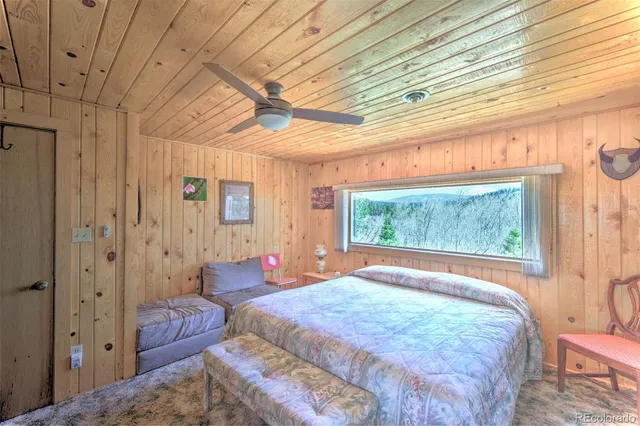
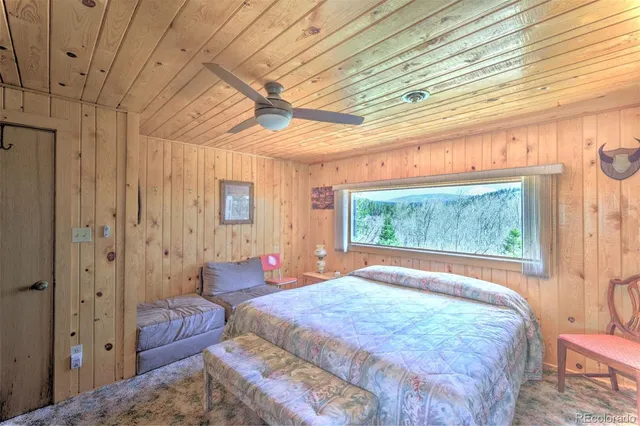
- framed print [181,175,208,203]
